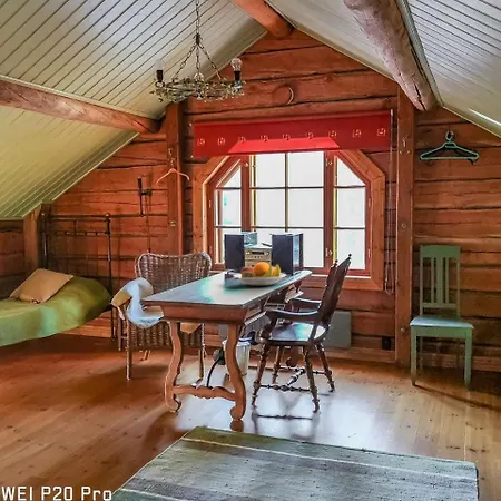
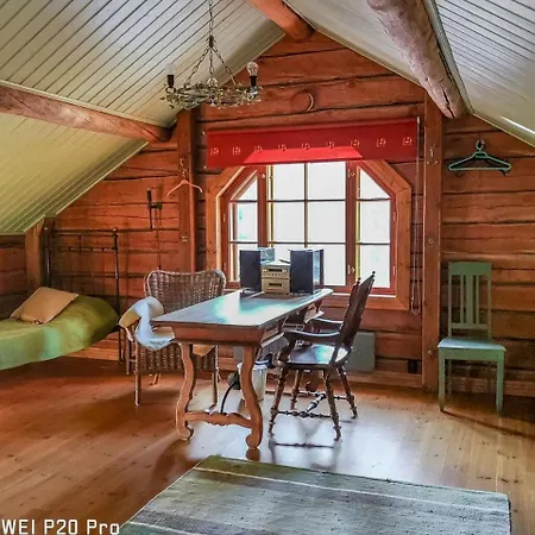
- fruit bowl [233,261,287,287]
